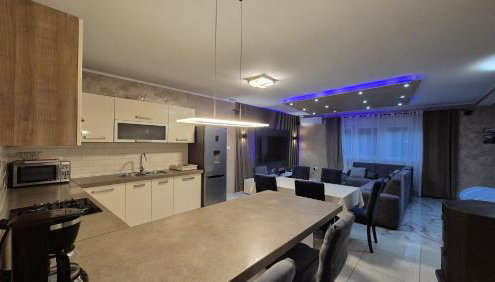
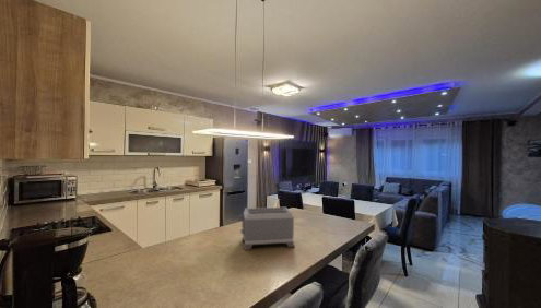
+ toaster [237,206,296,251]
